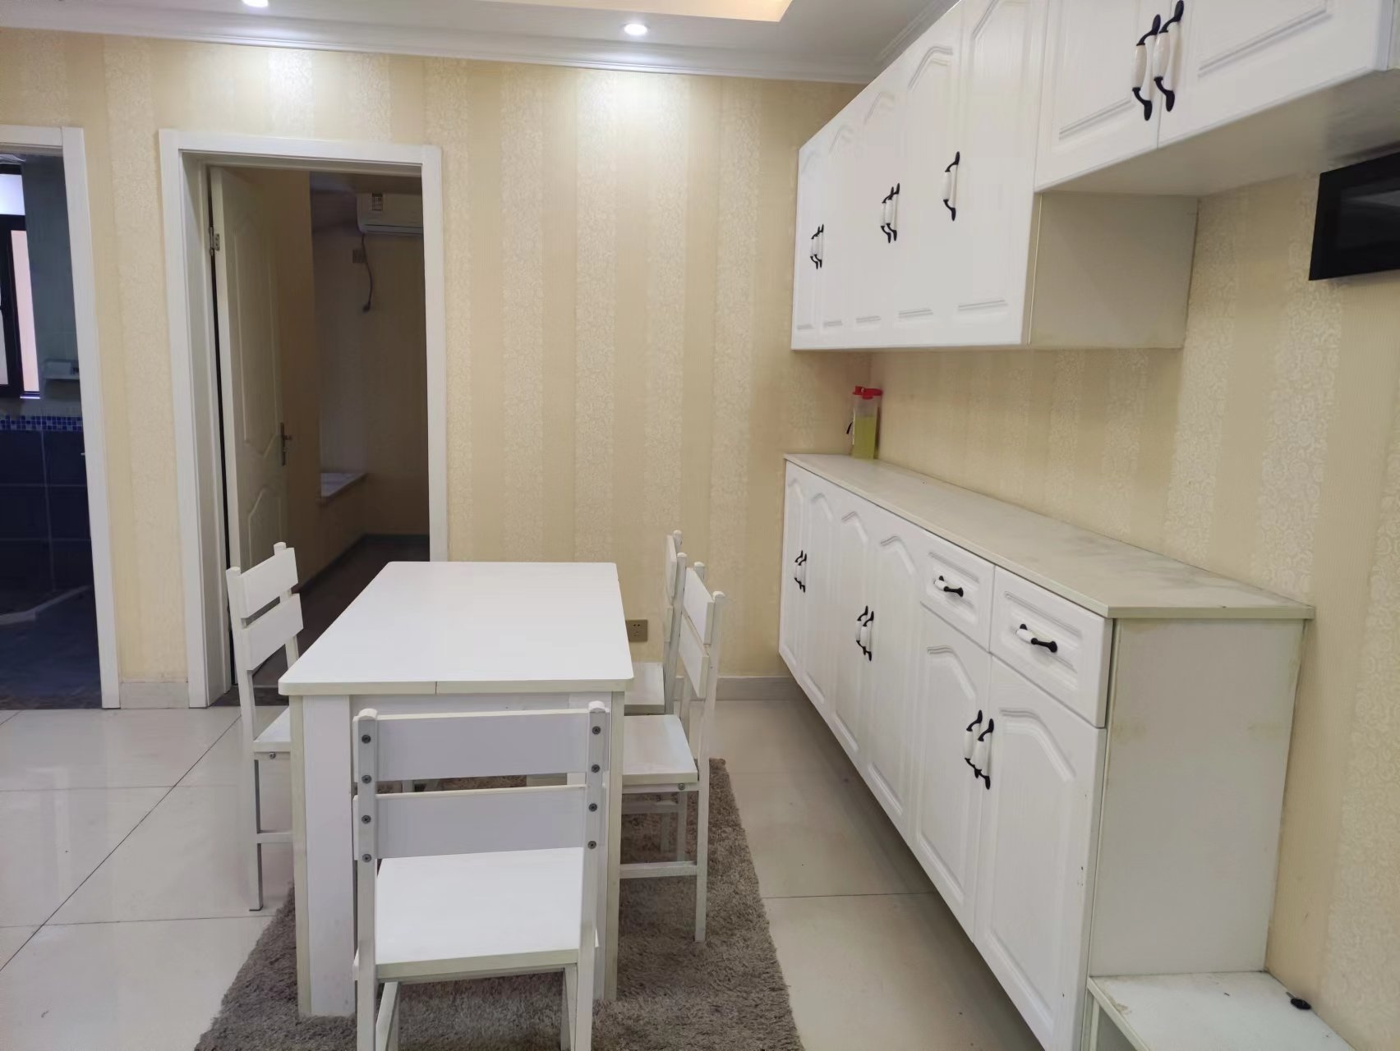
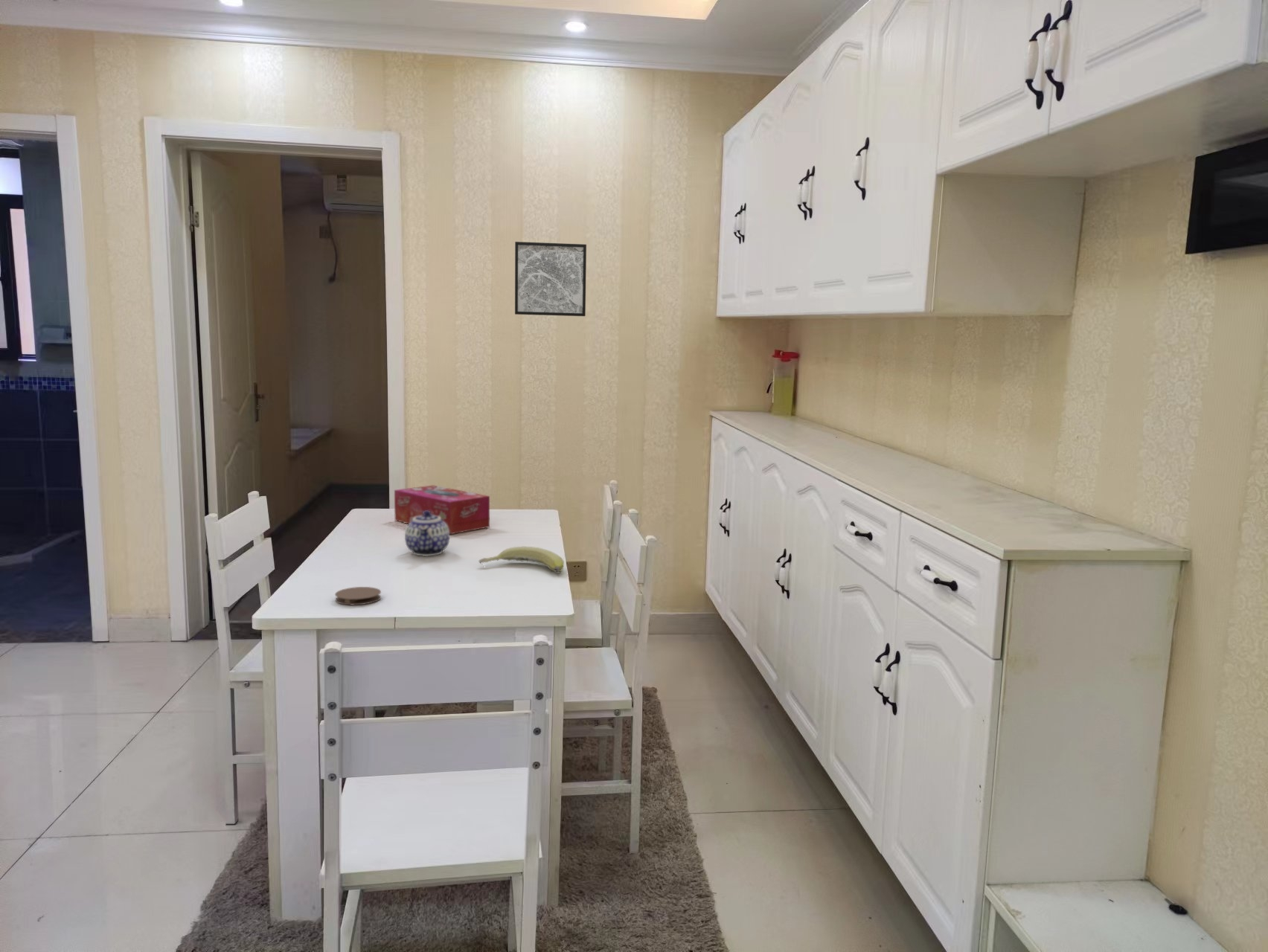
+ coaster [334,586,382,605]
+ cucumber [478,546,565,573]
+ tissue box [394,484,490,535]
+ wall art [514,241,587,317]
+ teapot [404,510,450,557]
